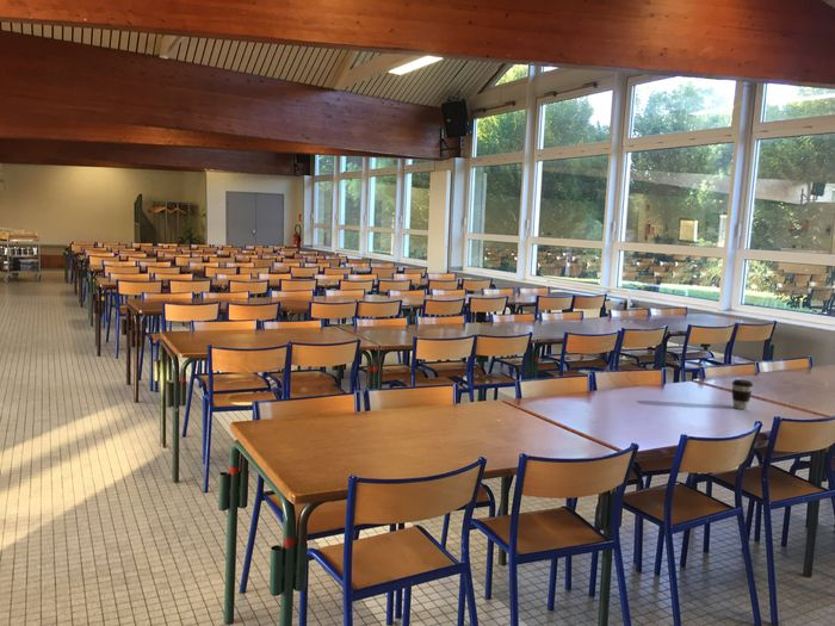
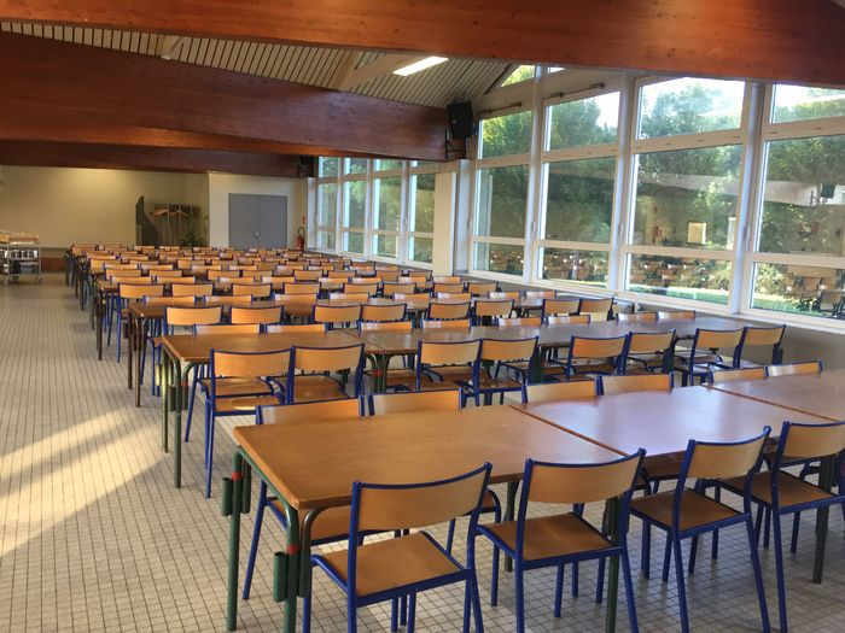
- coffee cup [731,378,754,410]
